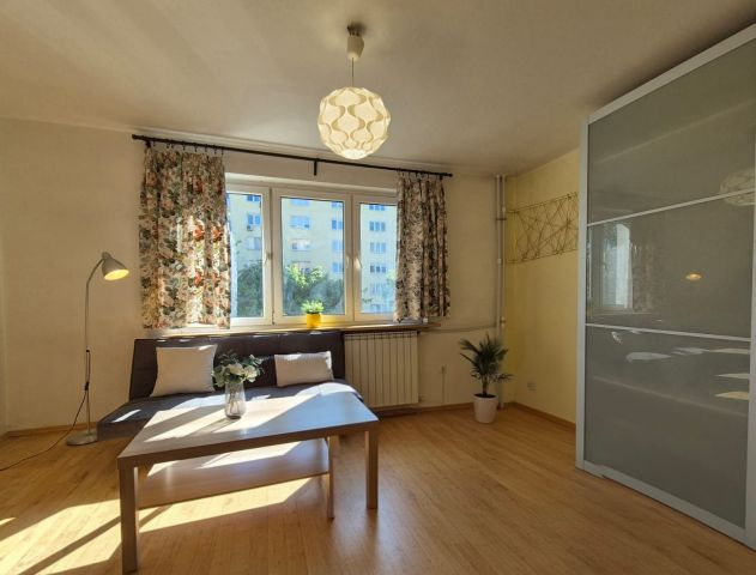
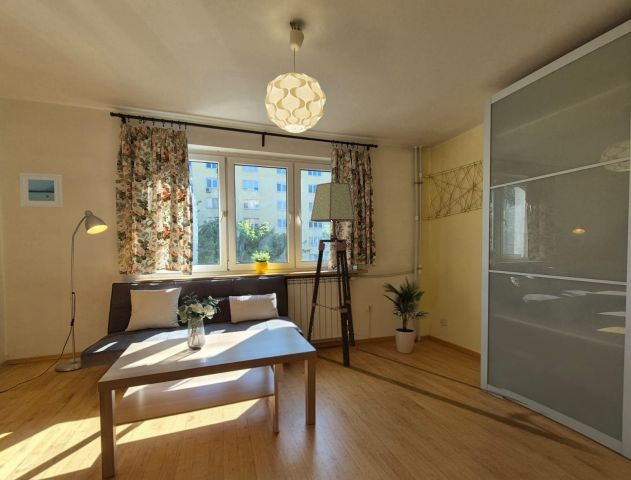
+ floor lamp [306,181,358,368]
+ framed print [19,172,64,208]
